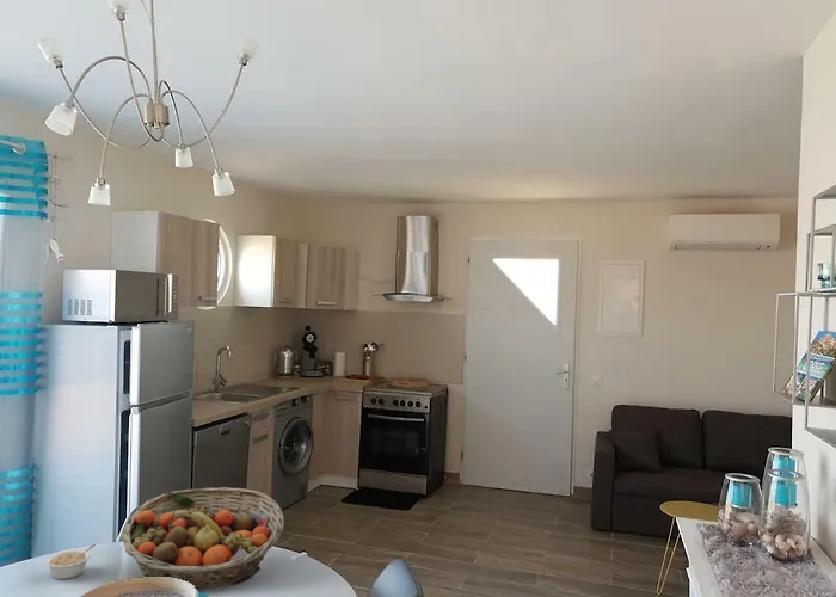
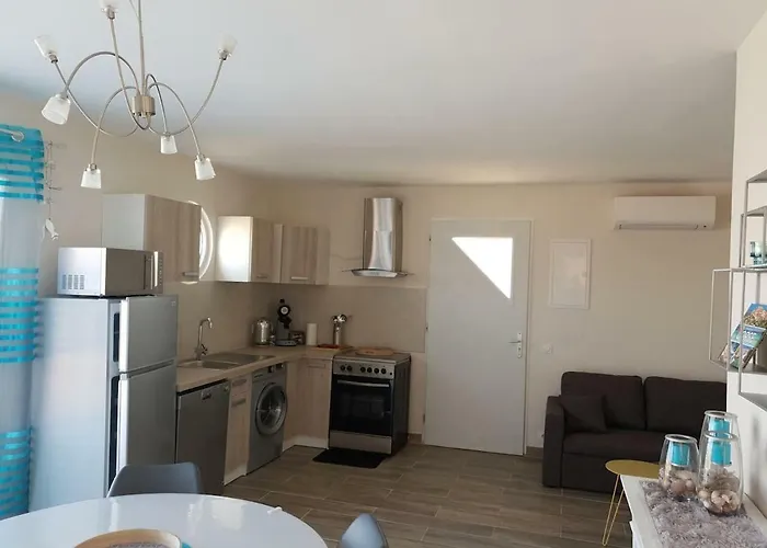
- legume [44,543,97,580]
- fruit basket [121,486,285,589]
